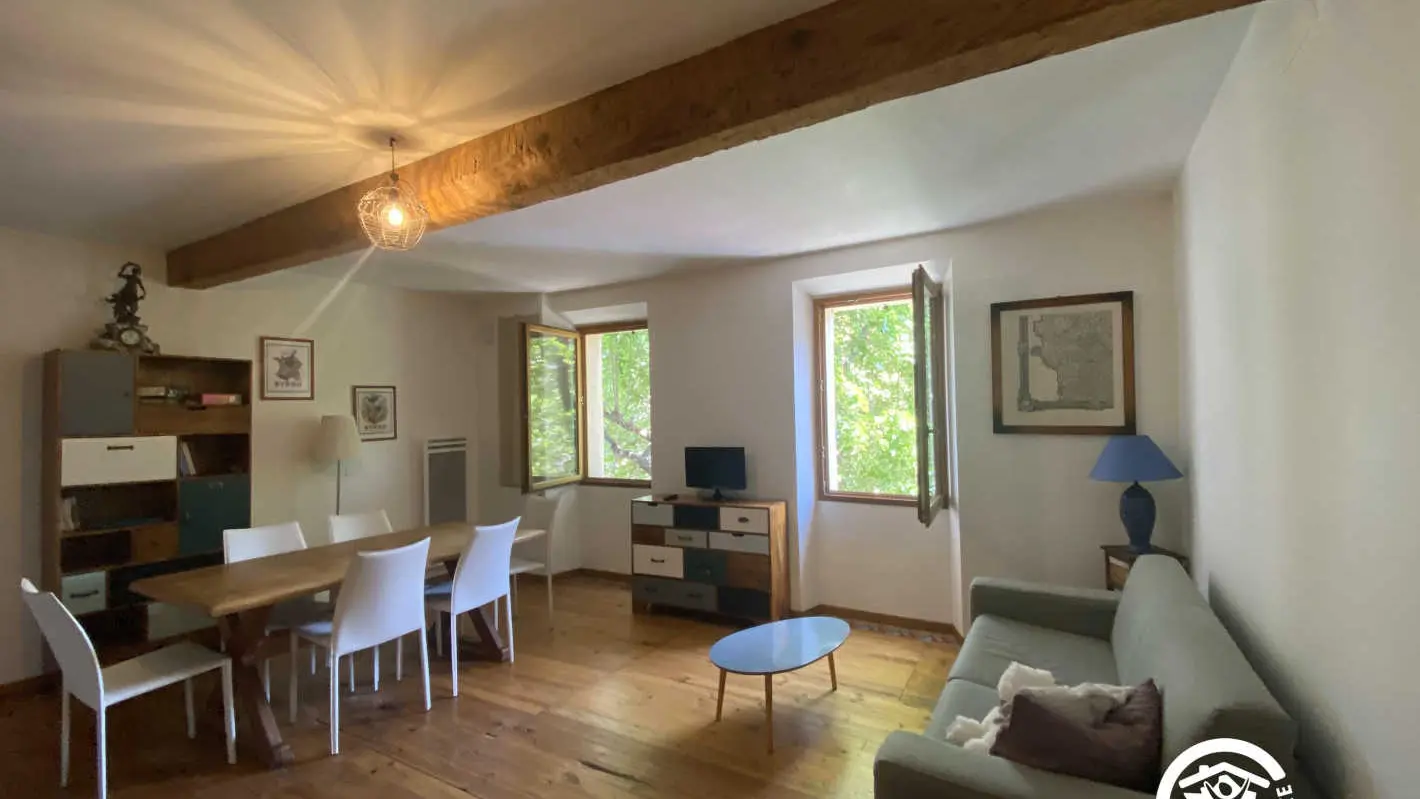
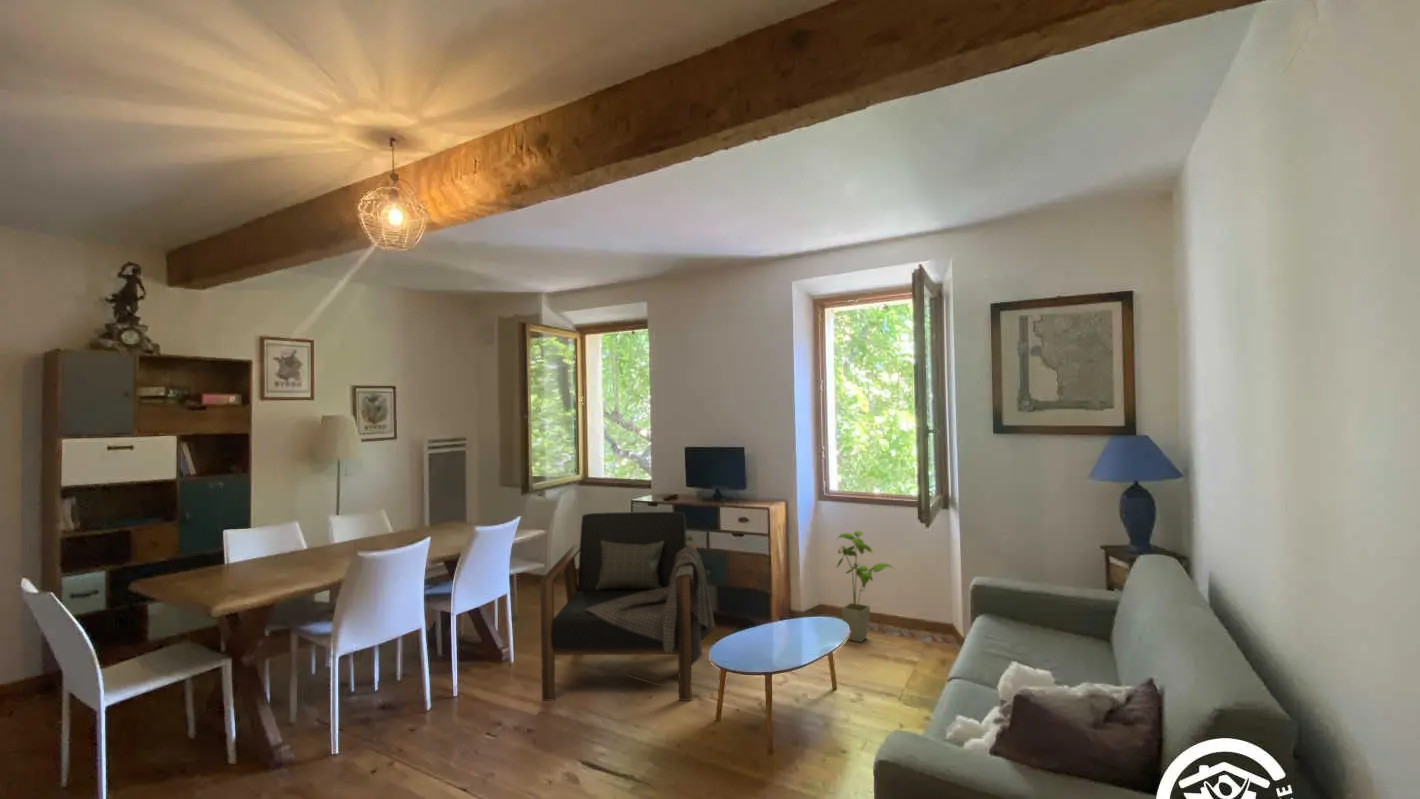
+ armchair [539,511,716,702]
+ house plant [834,530,897,643]
